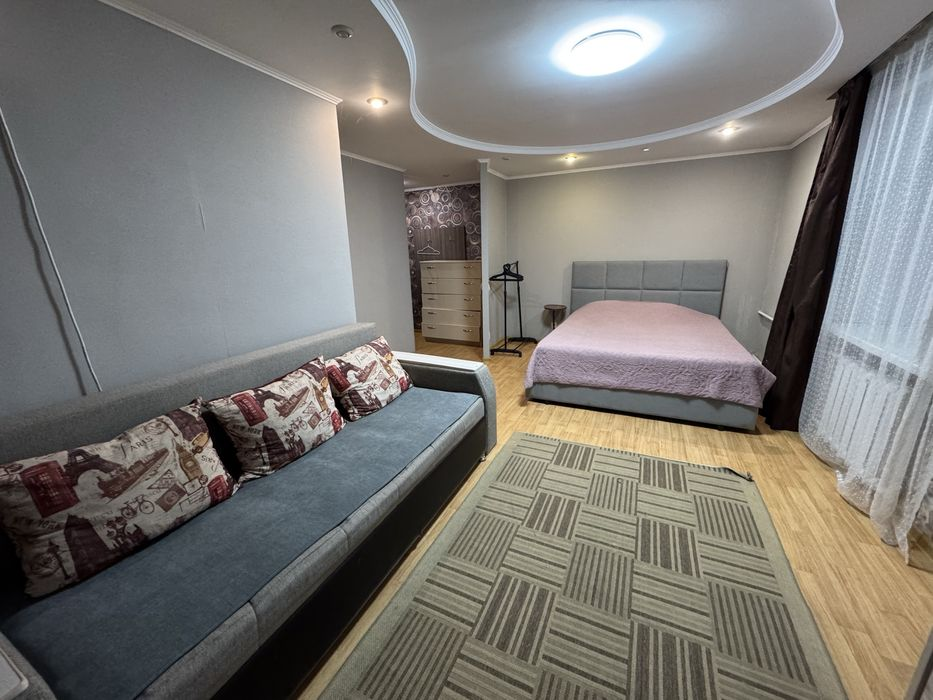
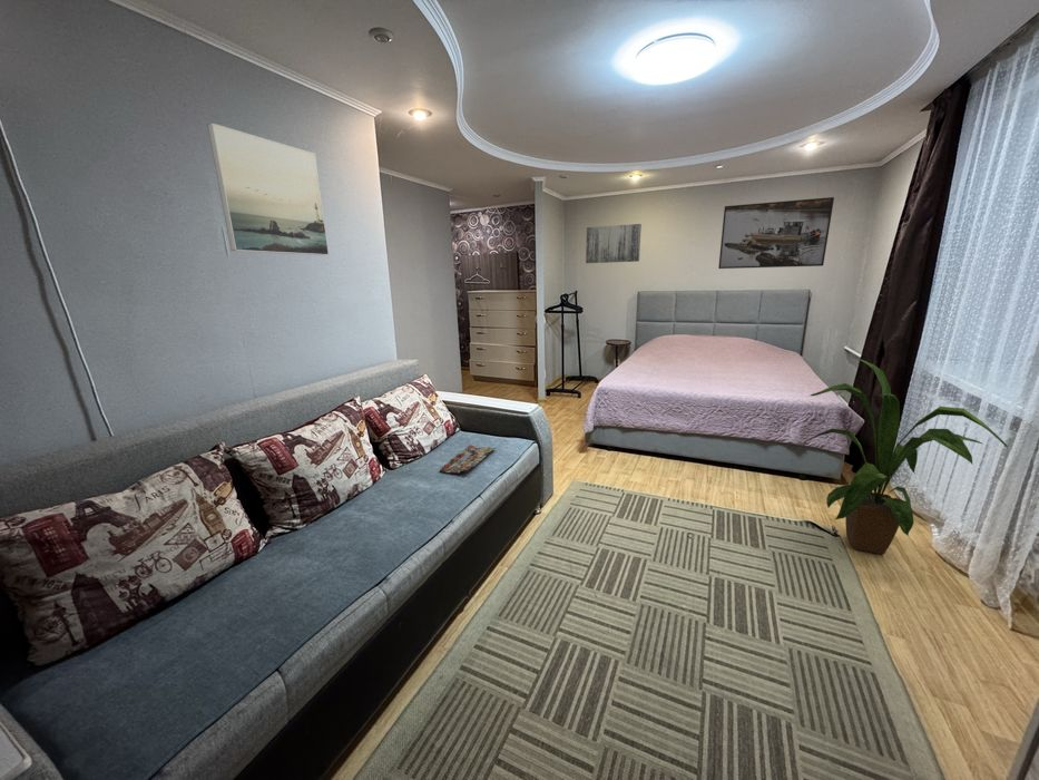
+ magazine [439,445,497,476]
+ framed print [717,196,835,270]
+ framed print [206,121,330,256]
+ house plant [802,358,1009,555]
+ wall art [585,223,643,264]
